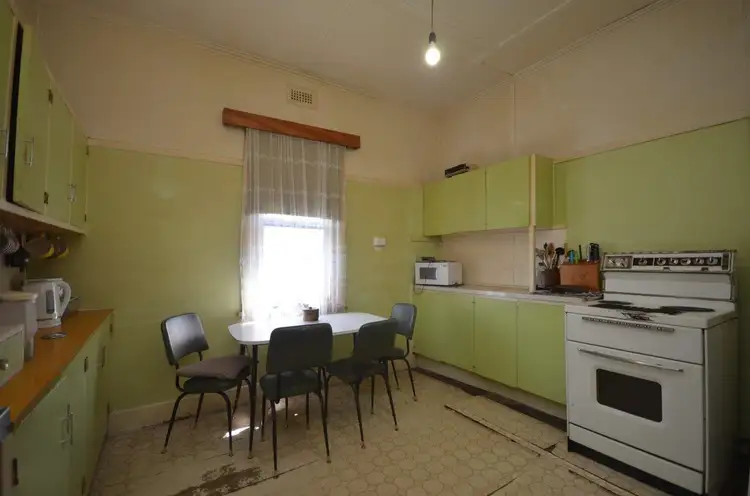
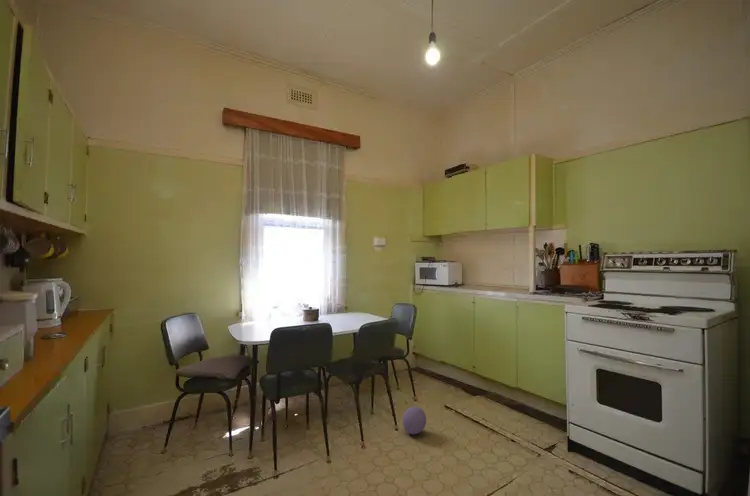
+ ball [402,406,427,435]
